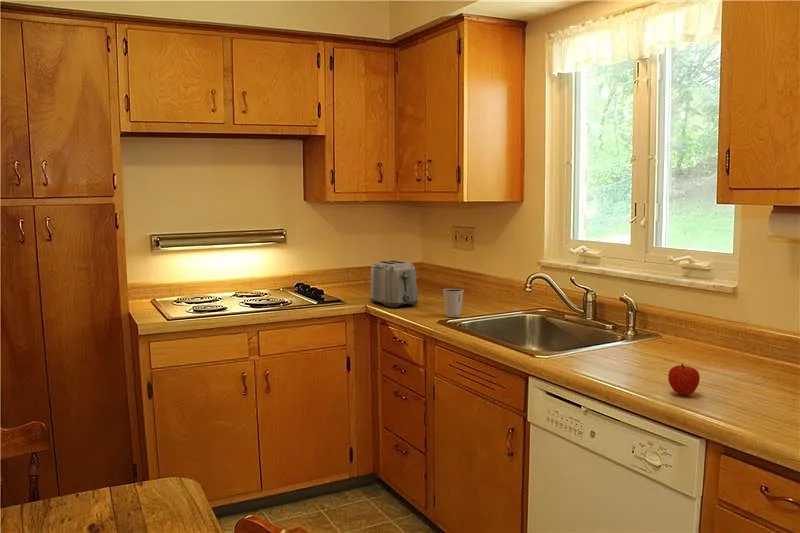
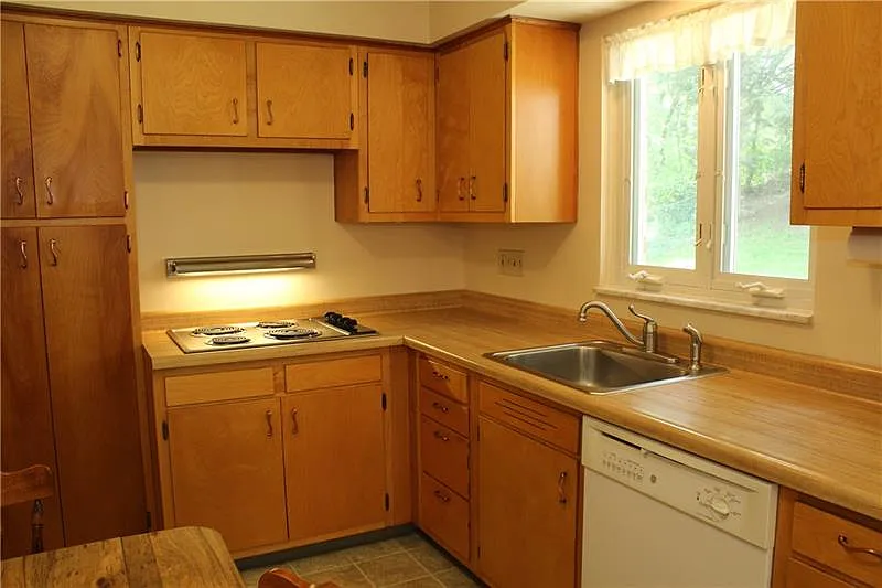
- fruit [667,363,701,396]
- toaster [369,259,419,309]
- dixie cup [442,288,465,318]
